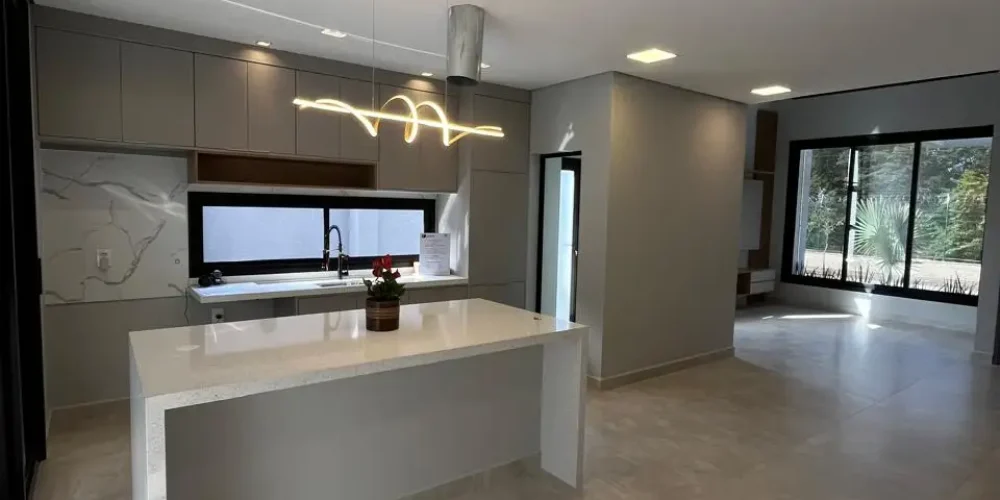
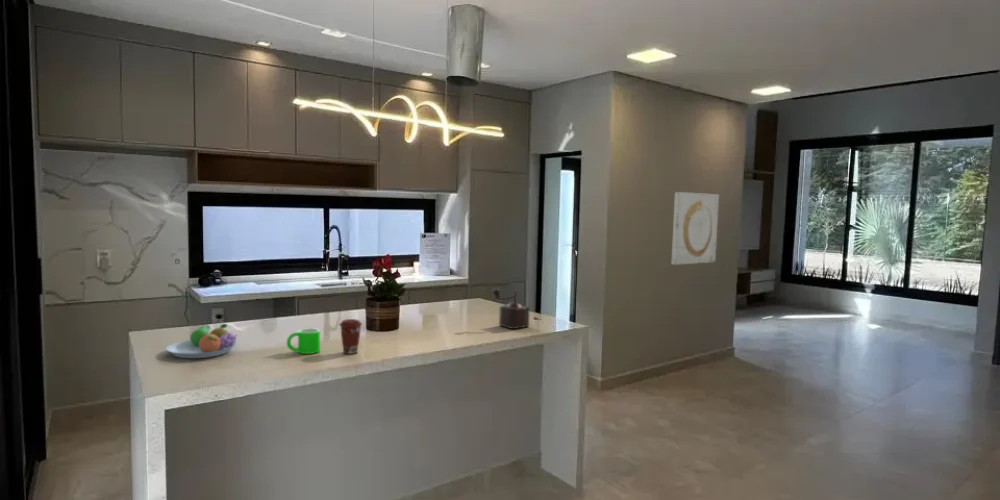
+ mug [286,327,321,355]
+ wall art [670,191,720,266]
+ coffee cup [338,318,363,355]
+ fruit bowl [165,323,238,359]
+ pepper mill [491,287,531,330]
